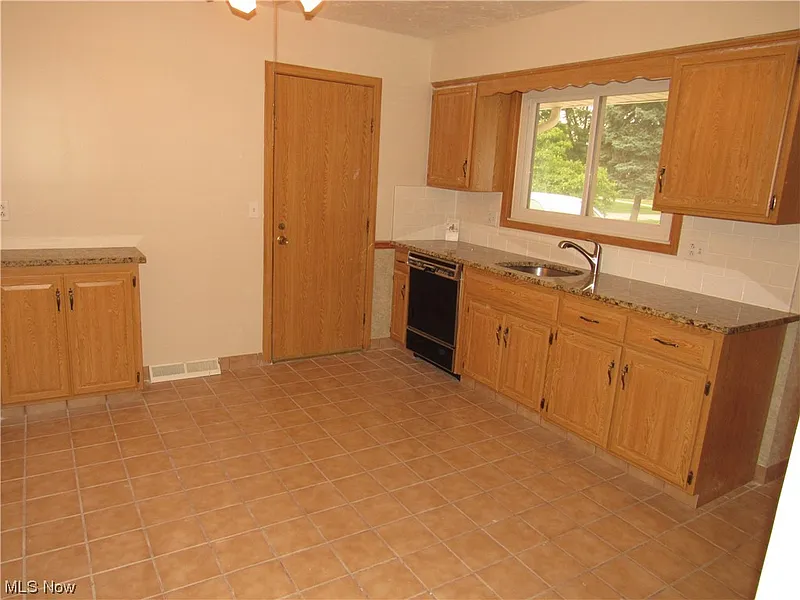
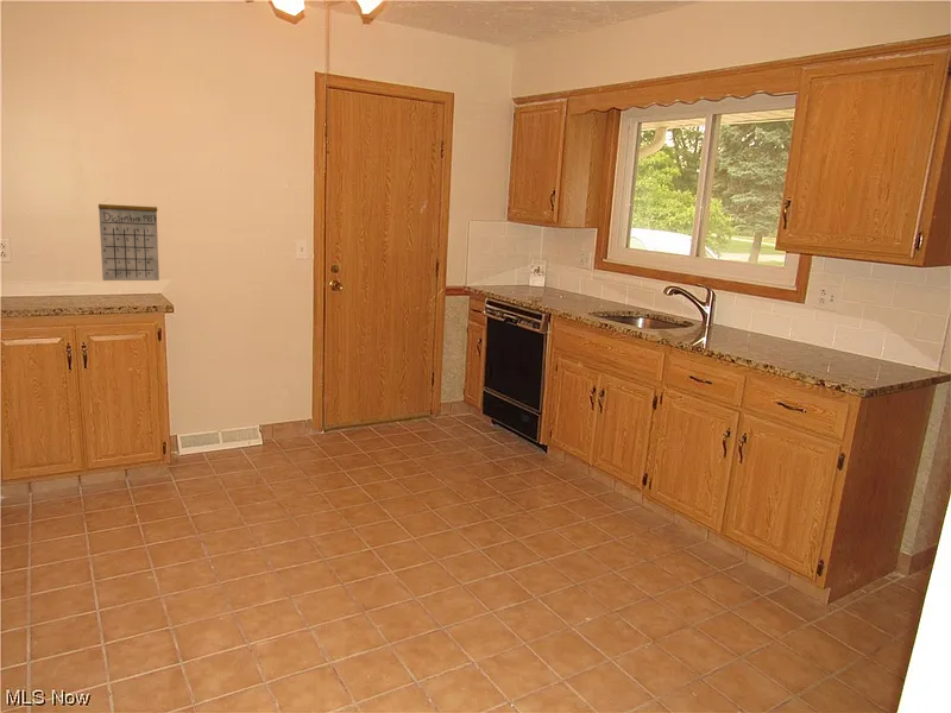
+ calendar [97,198,160,282]
